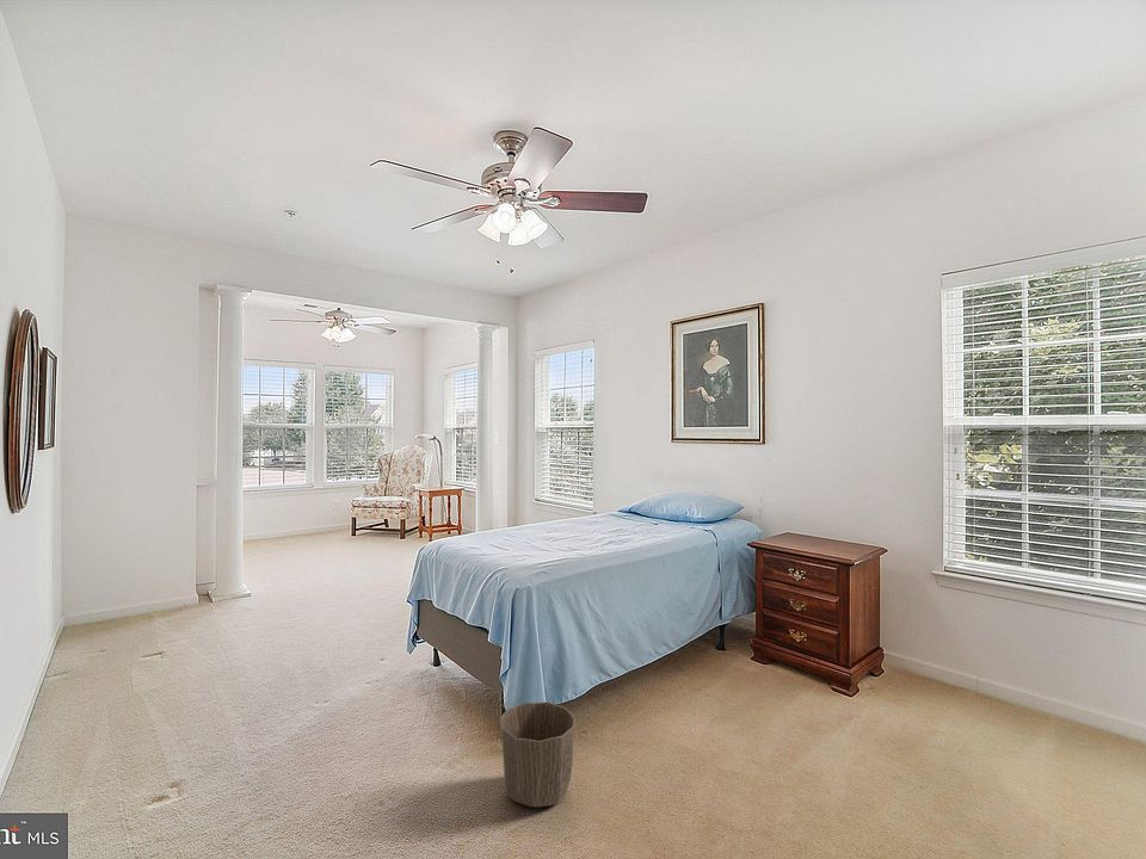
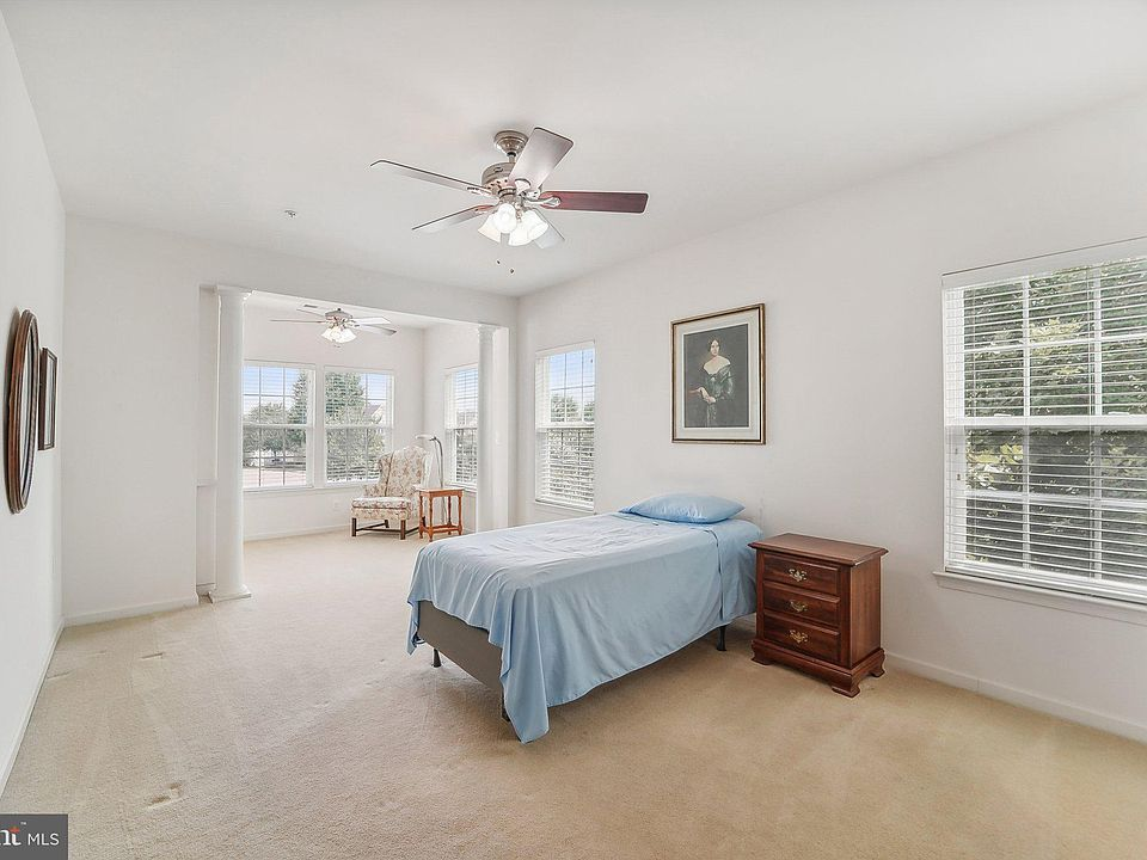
- waste basket [499,700,577,809]
